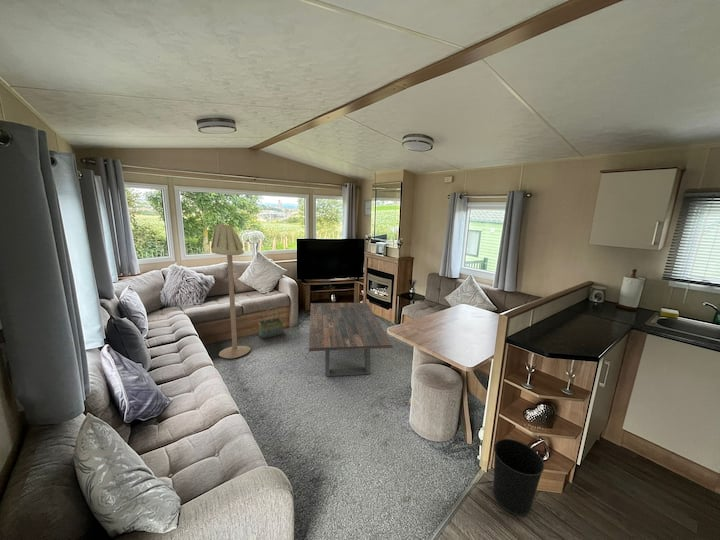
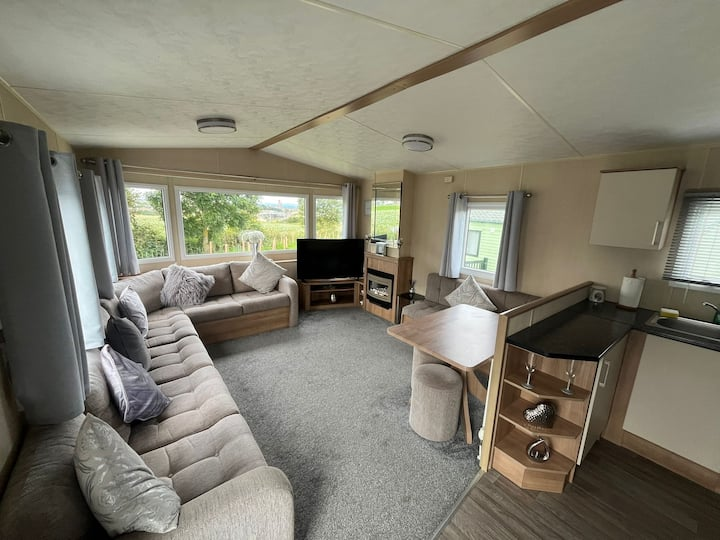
- basket [257,303,284,339]
- floor lamp [210,222,252,359]
- wastebasket [492,438,545,517]
- coffee table [308,302,393,377]
